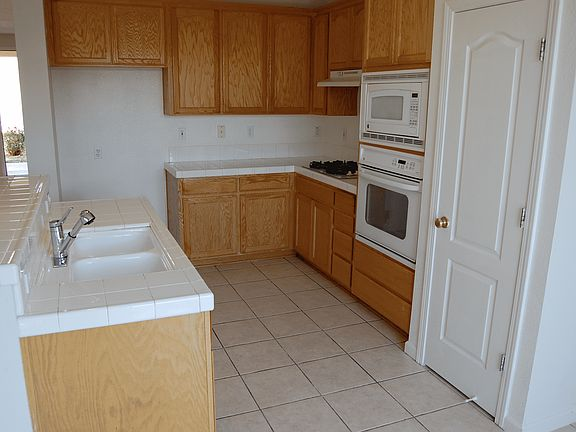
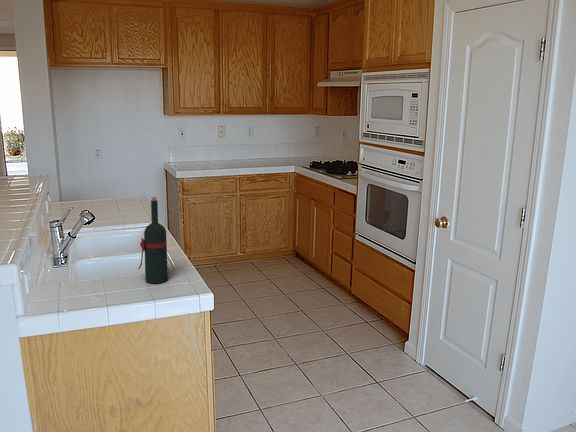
+ wine bottle [137,196,169,284]
